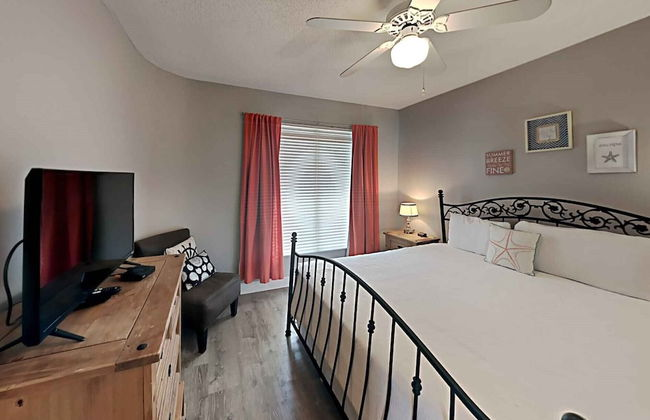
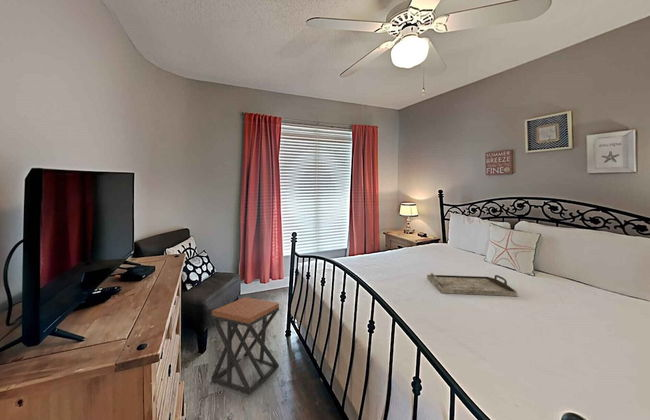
+ serving tray [426,272,518,297]
+ stool [210,296,280,396]
